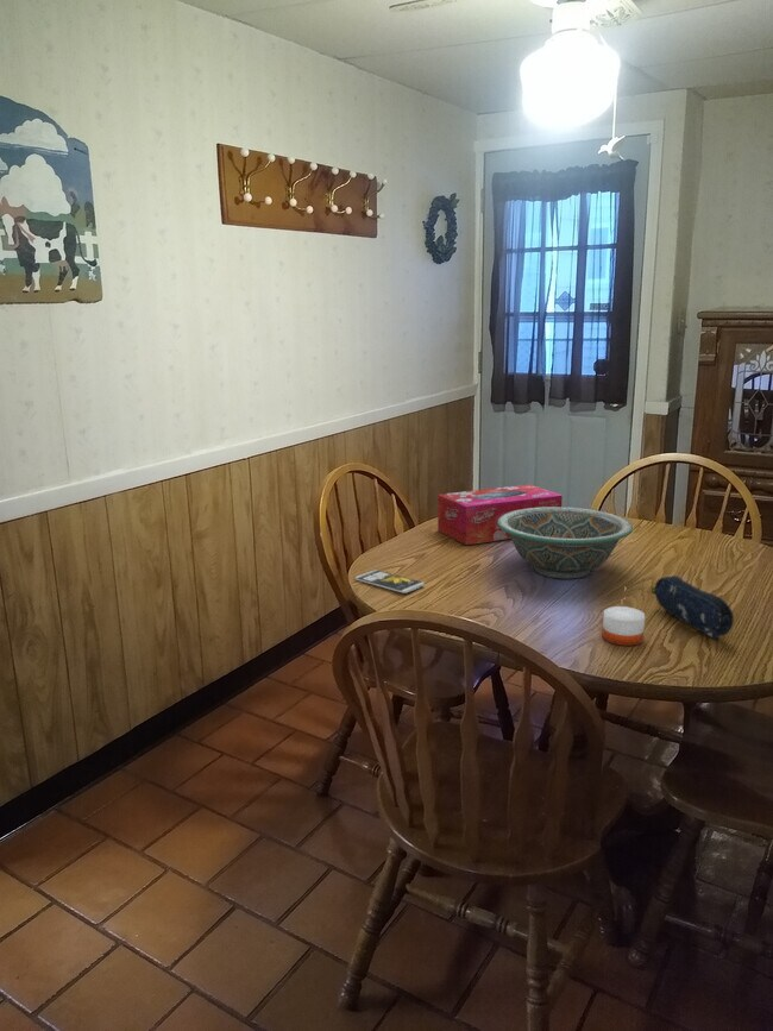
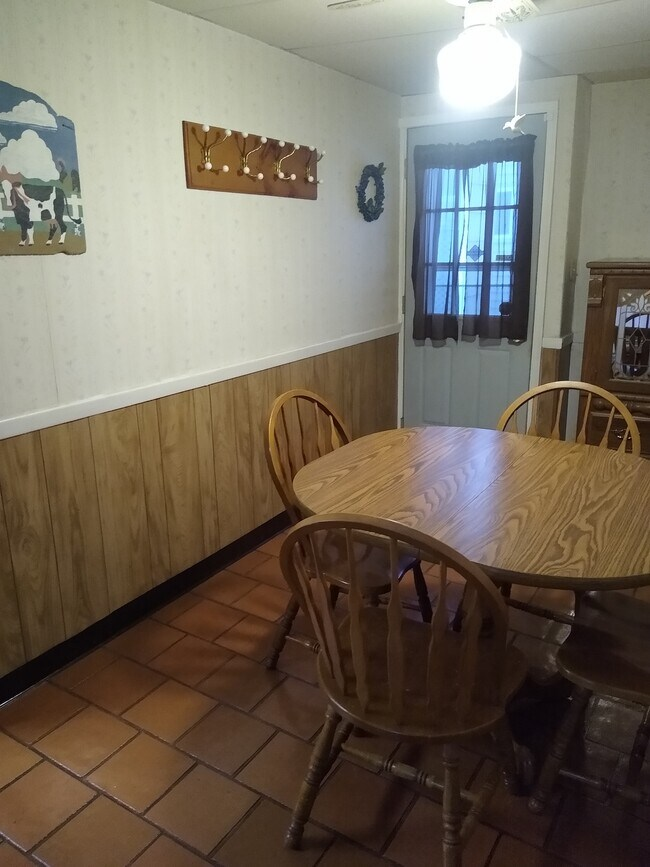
- tissue box [436,483,564,546]
- decorative bowl [497,505,634,580]
- pencil case [651,574,735,640]
- smartphone [354,568,426,595]
- candle [602,592,646,647]
